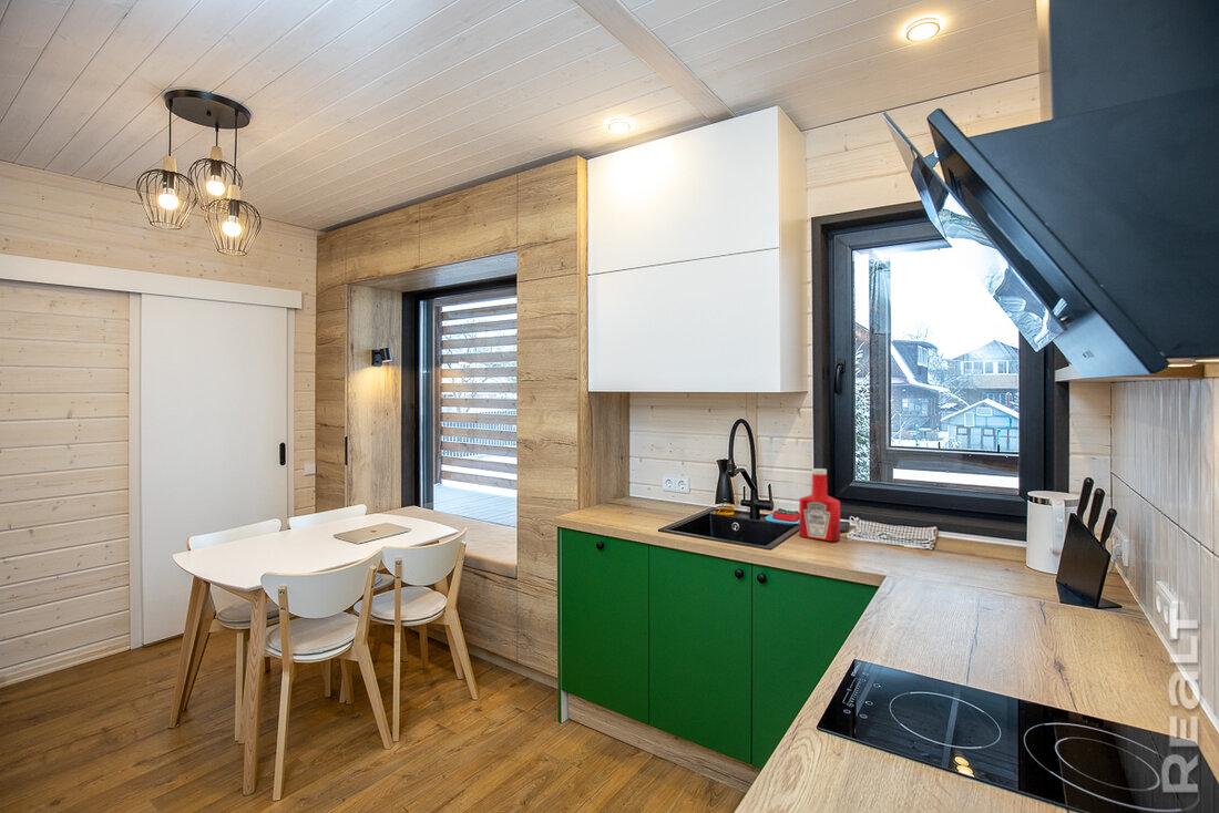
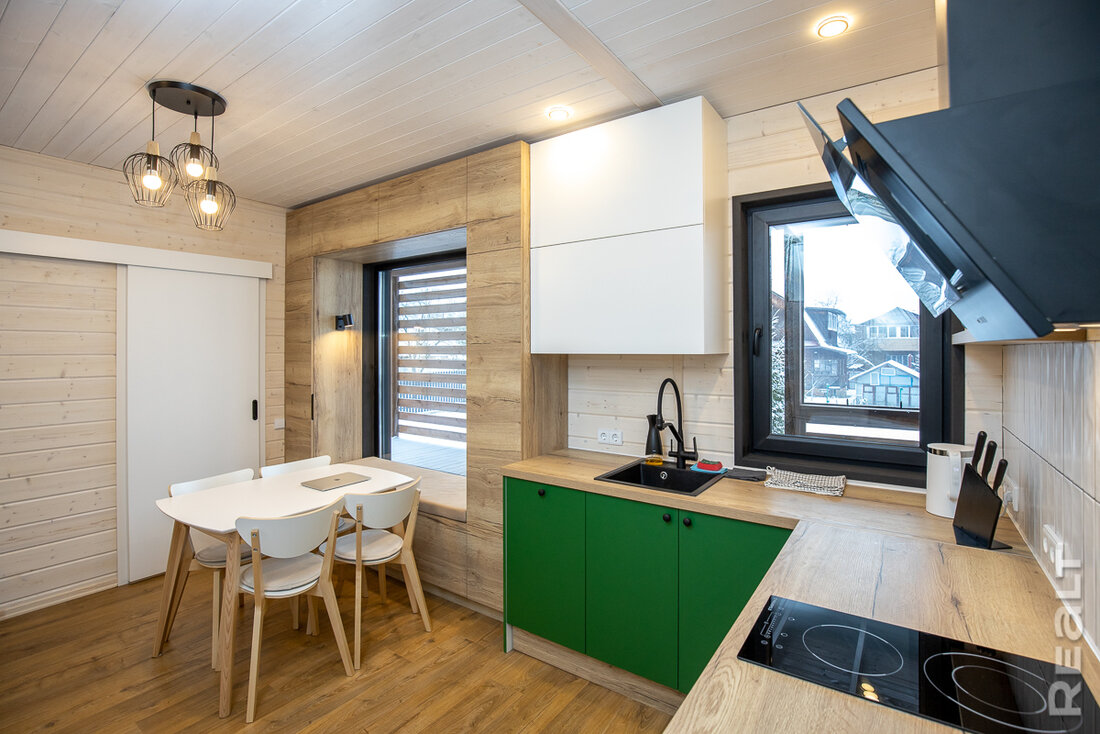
- soap bottle [798,467,841,543]
